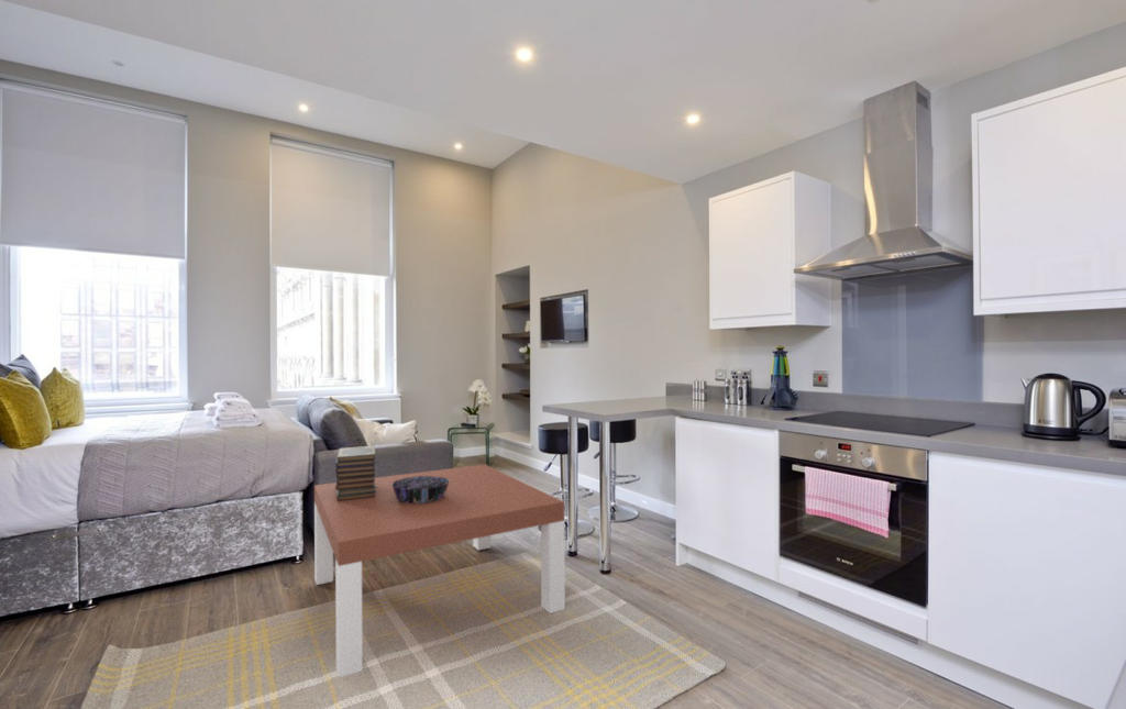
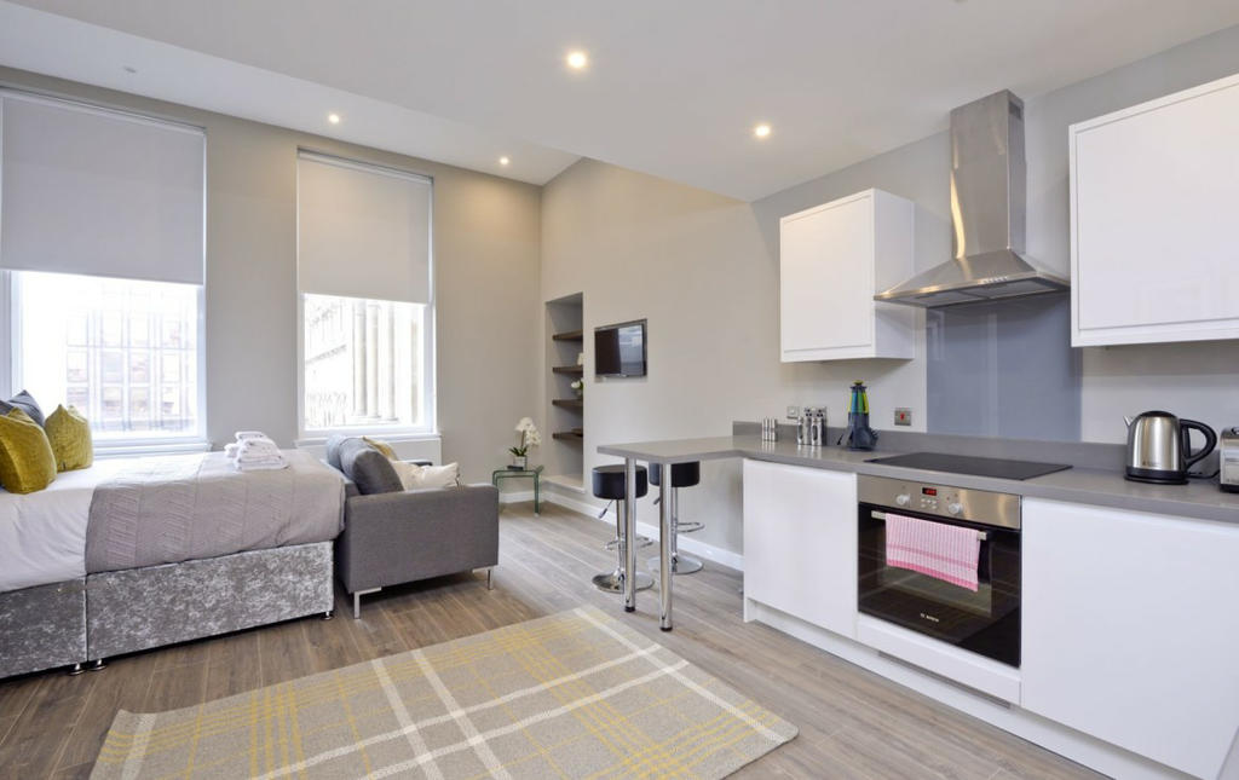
- decorative bowl [391,476,450,503]
- coffee table [313,464,566,679]
- book stack [334,445,377,501]
